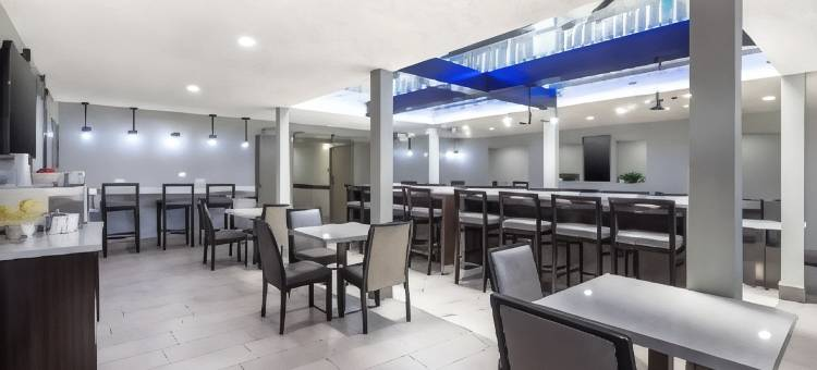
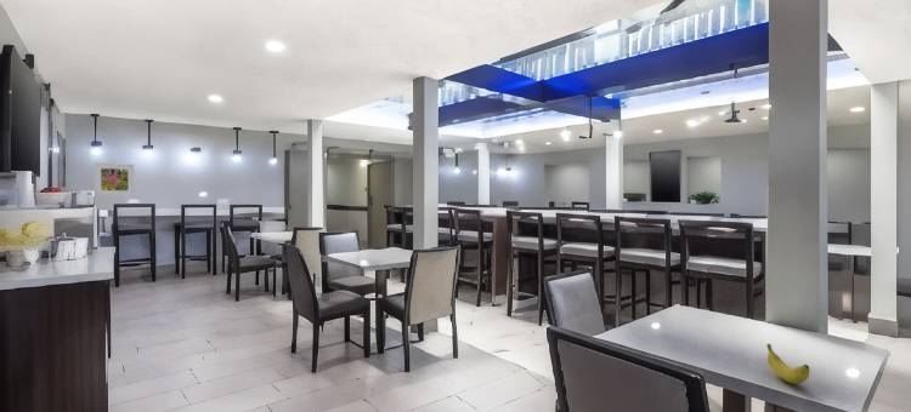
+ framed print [94,162,136,196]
+ banana [765,343,810,385]
